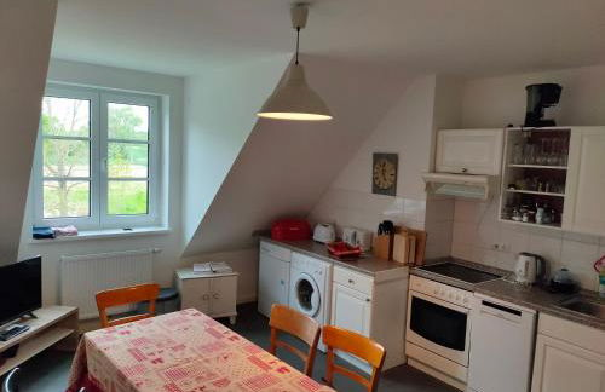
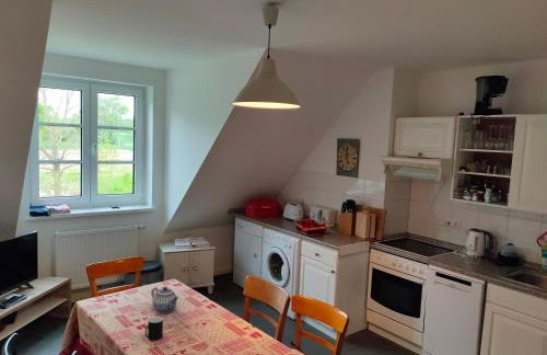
+ cup [144,316,164,341]
+ teapot [150,286,181,313]
